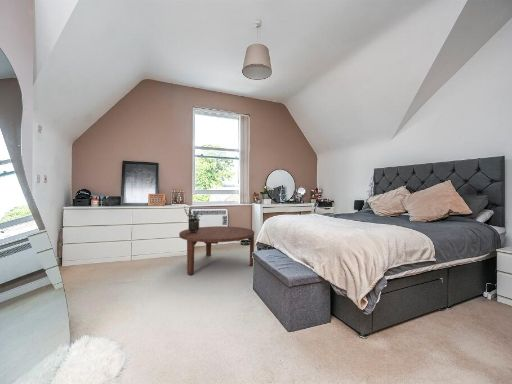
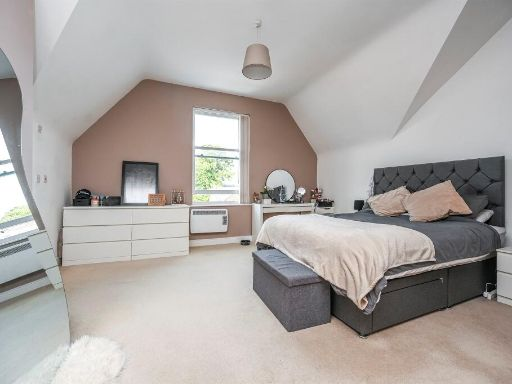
- potted plant [183,205,204,232]
- coffee table [178,225,255,276]
